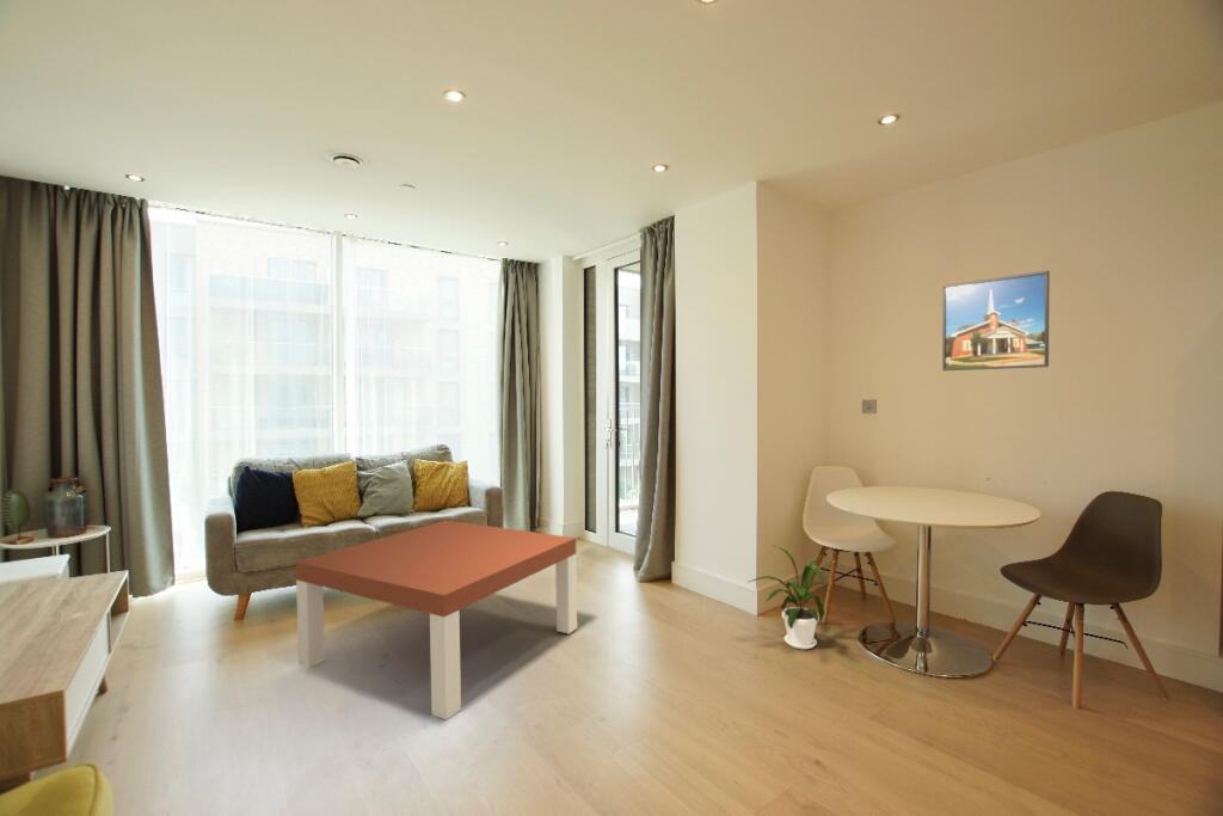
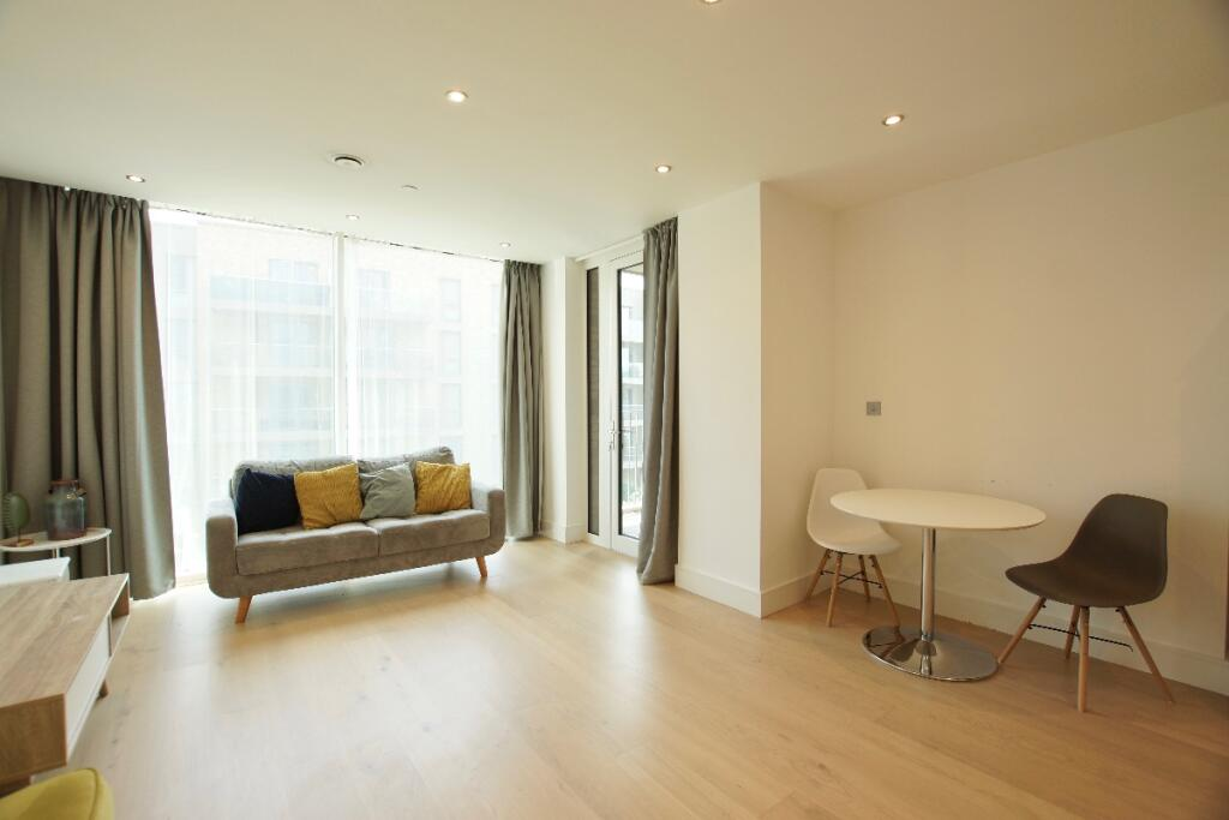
- house plant [748,544,828,650]
- coffee table [295,520,578,722]
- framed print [941,269,1051,372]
